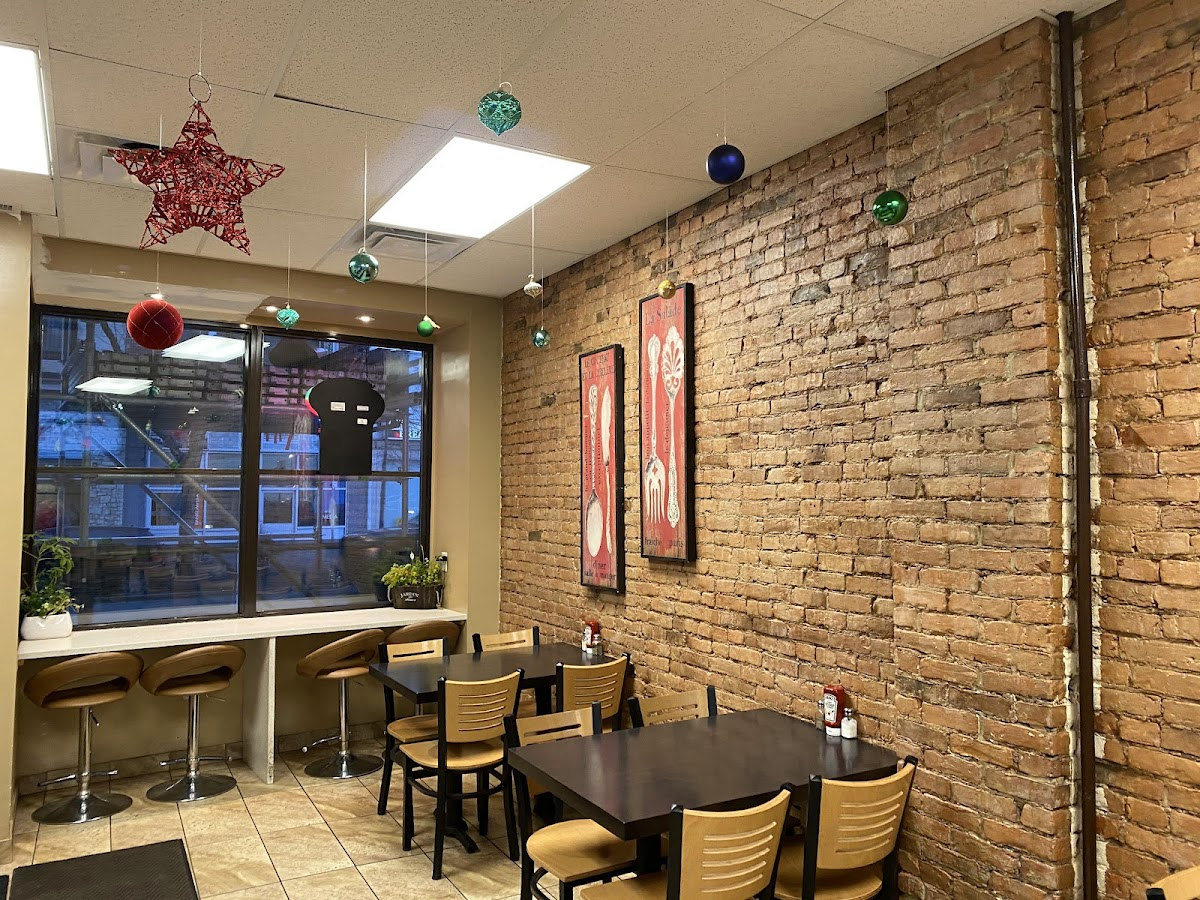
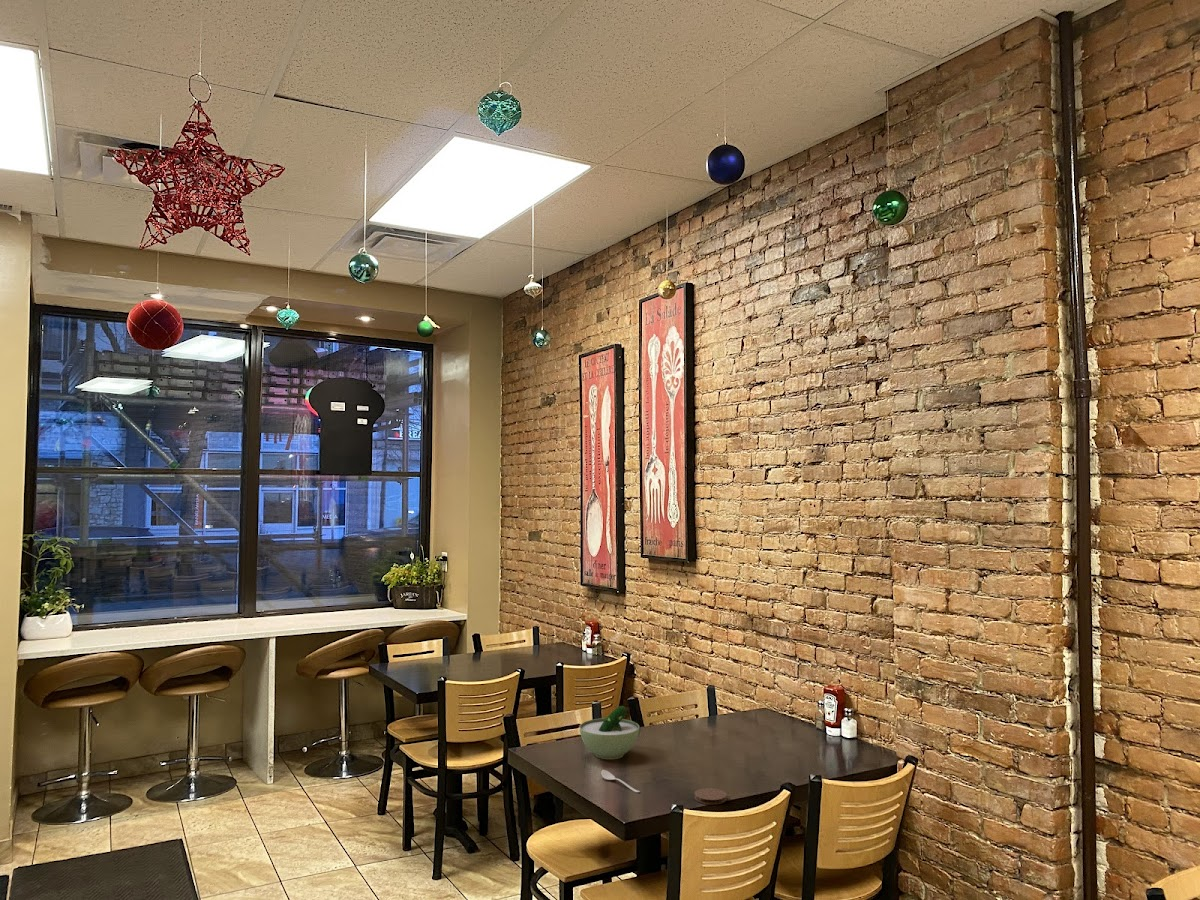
+ coaster [694,787,728,805]
+ spoon [600,769,641,793]
+ soup bowl [579,705,640,760]
